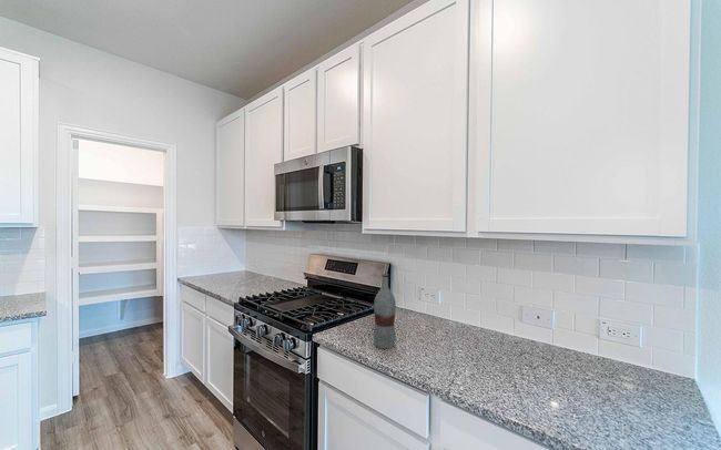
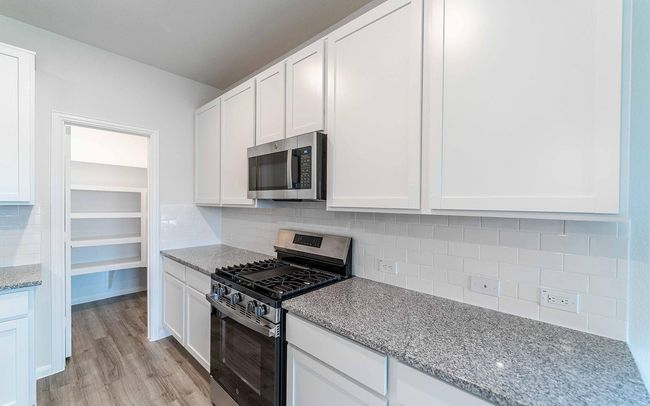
- bottle [373,273,397,349]
